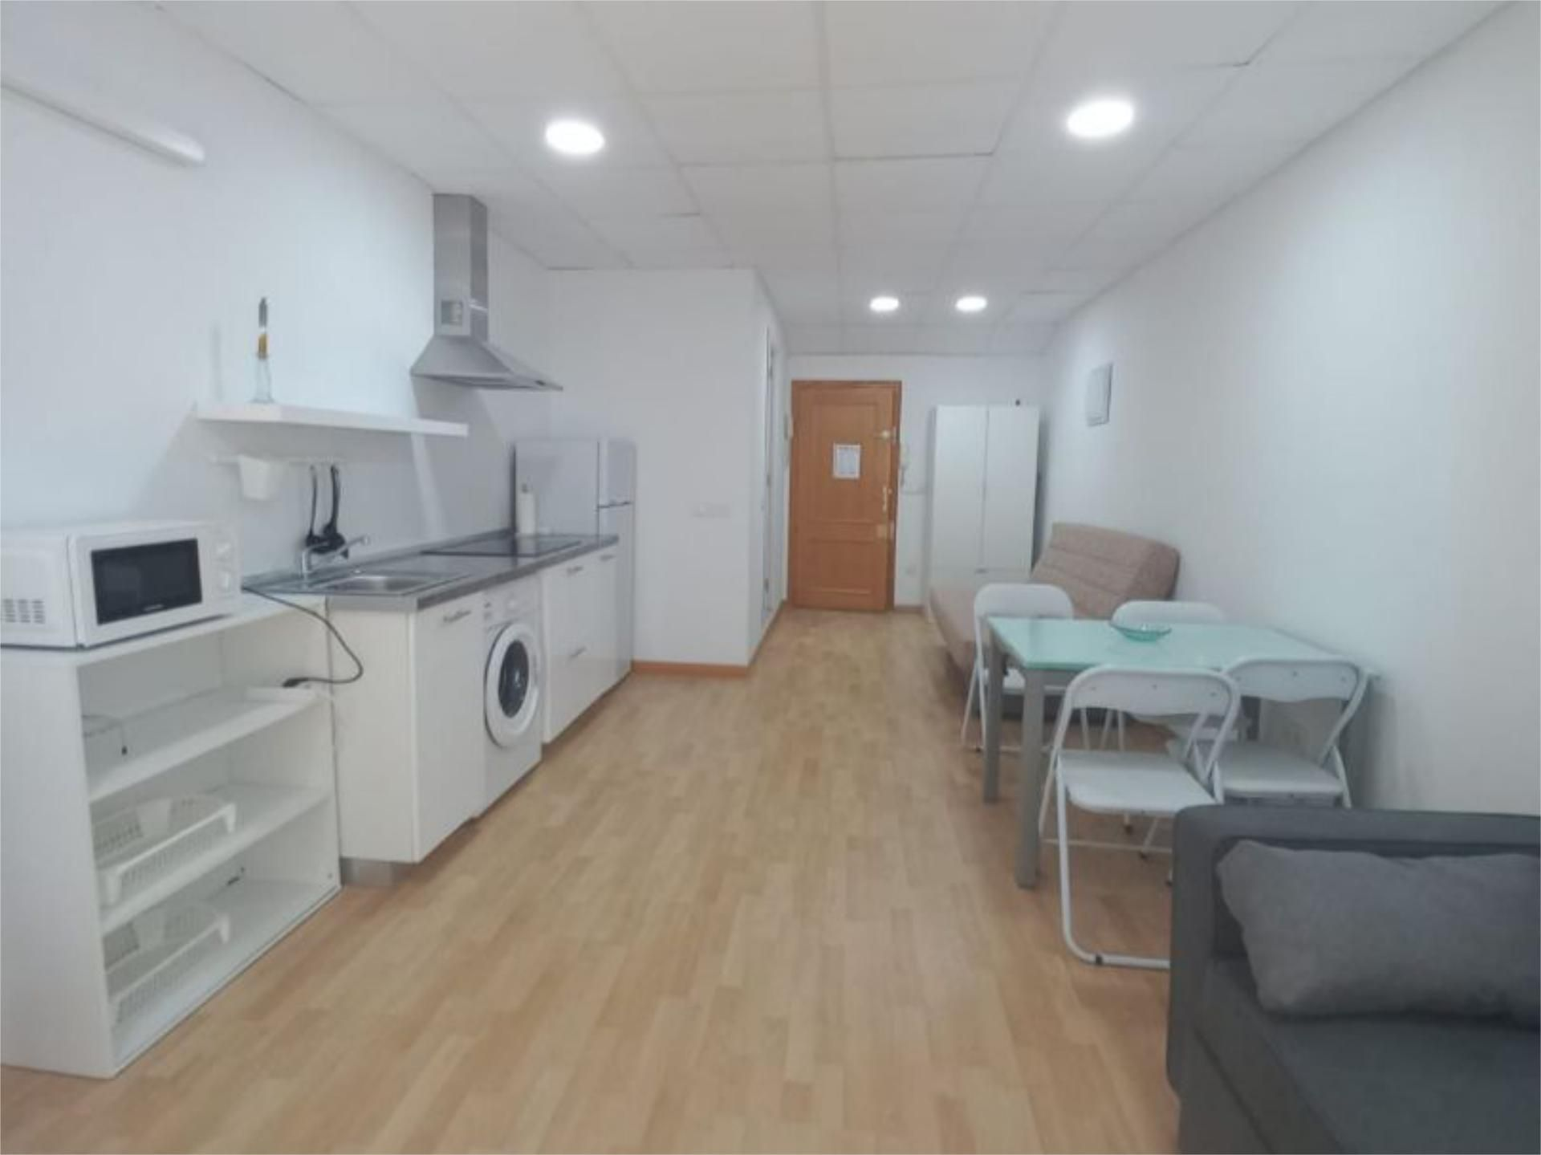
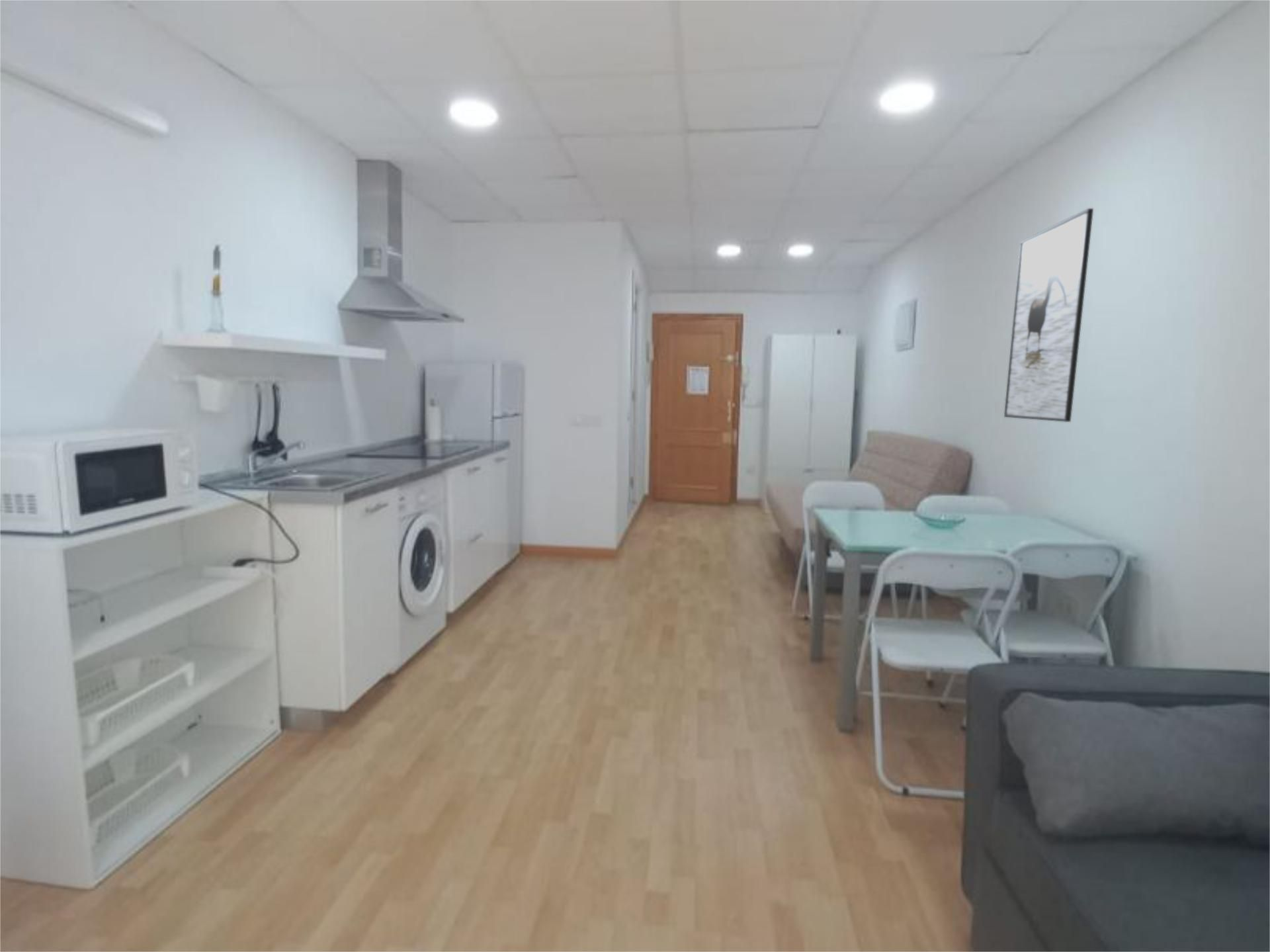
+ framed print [1003,208,1094,423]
